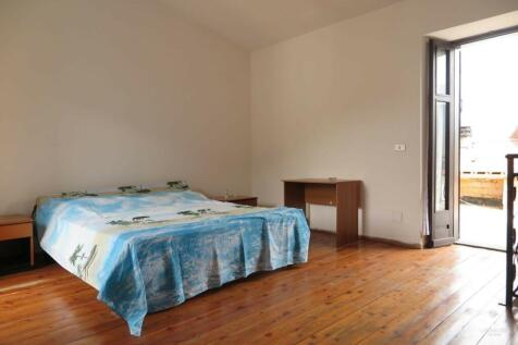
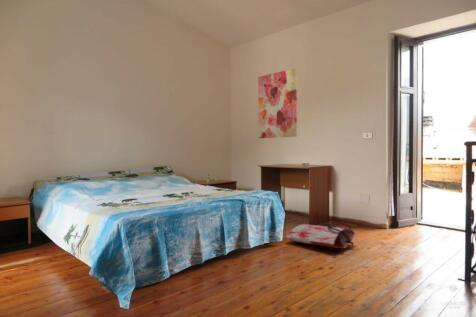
+ bag [284,223,356,253]
+ wall art [257,67,298,139]
